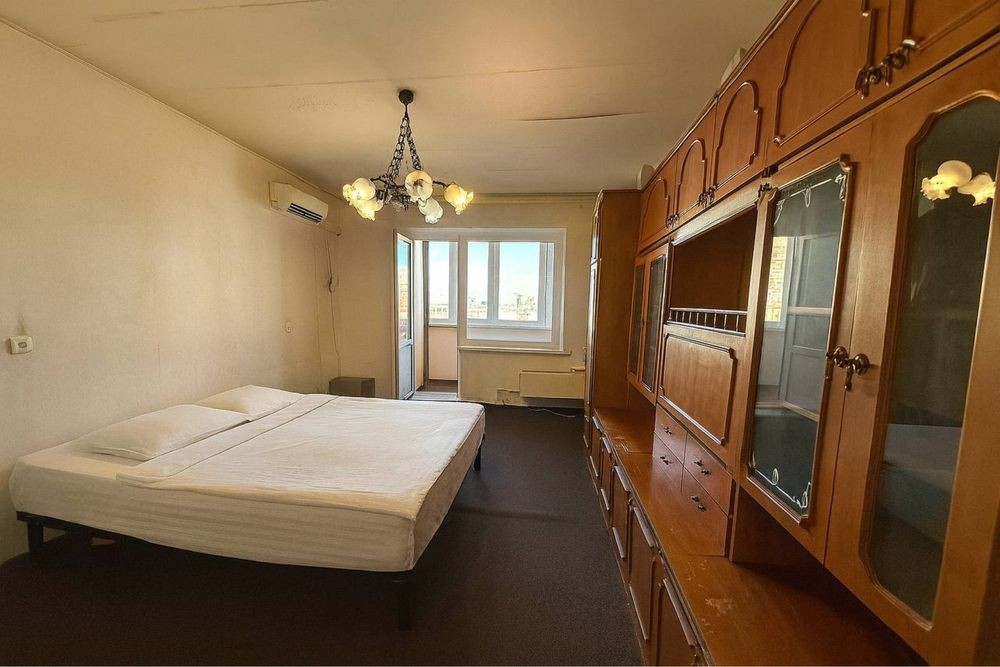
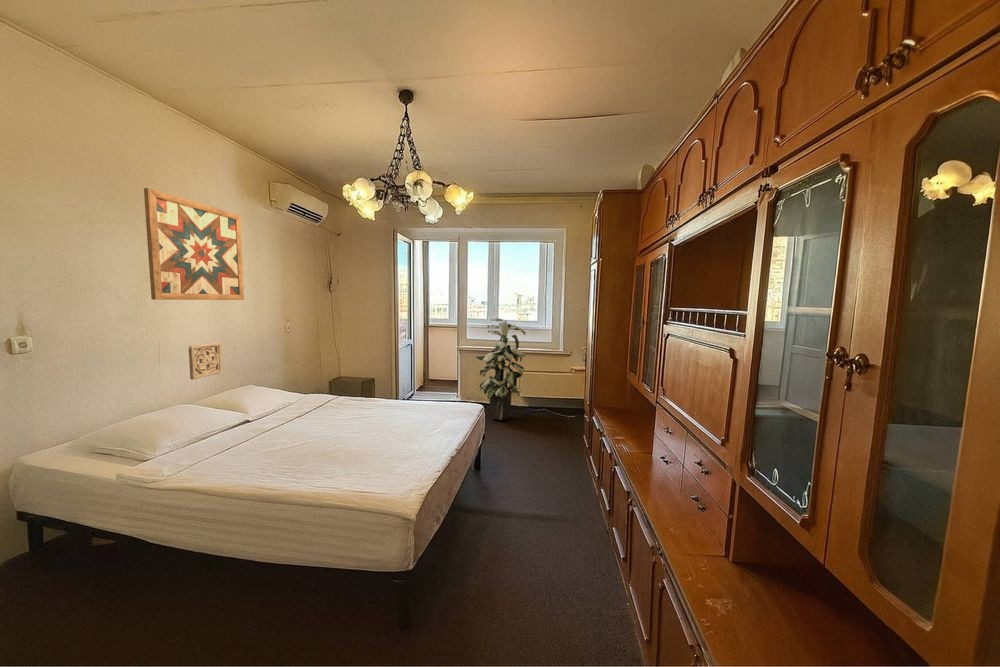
+ wall art [143,187,245,301]
+ indoor plant [475,317,526,421]
+ wall ornament [187,341,223,381]
